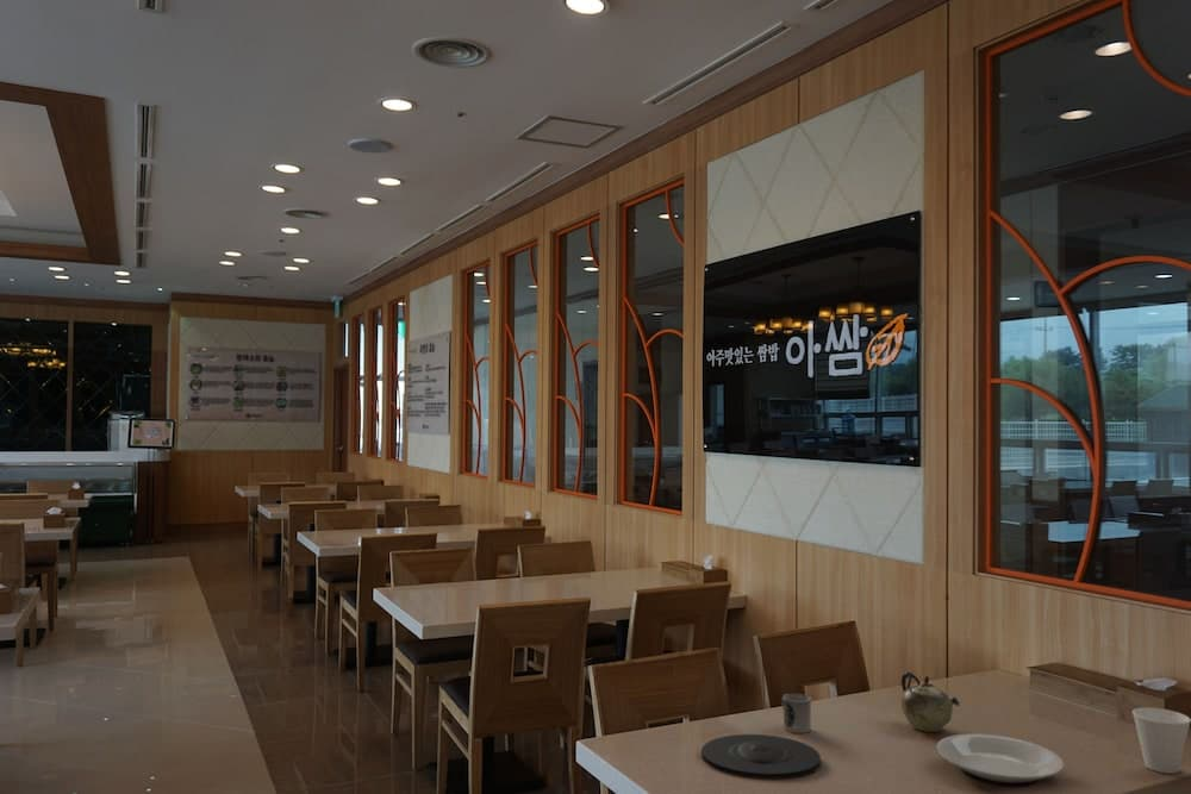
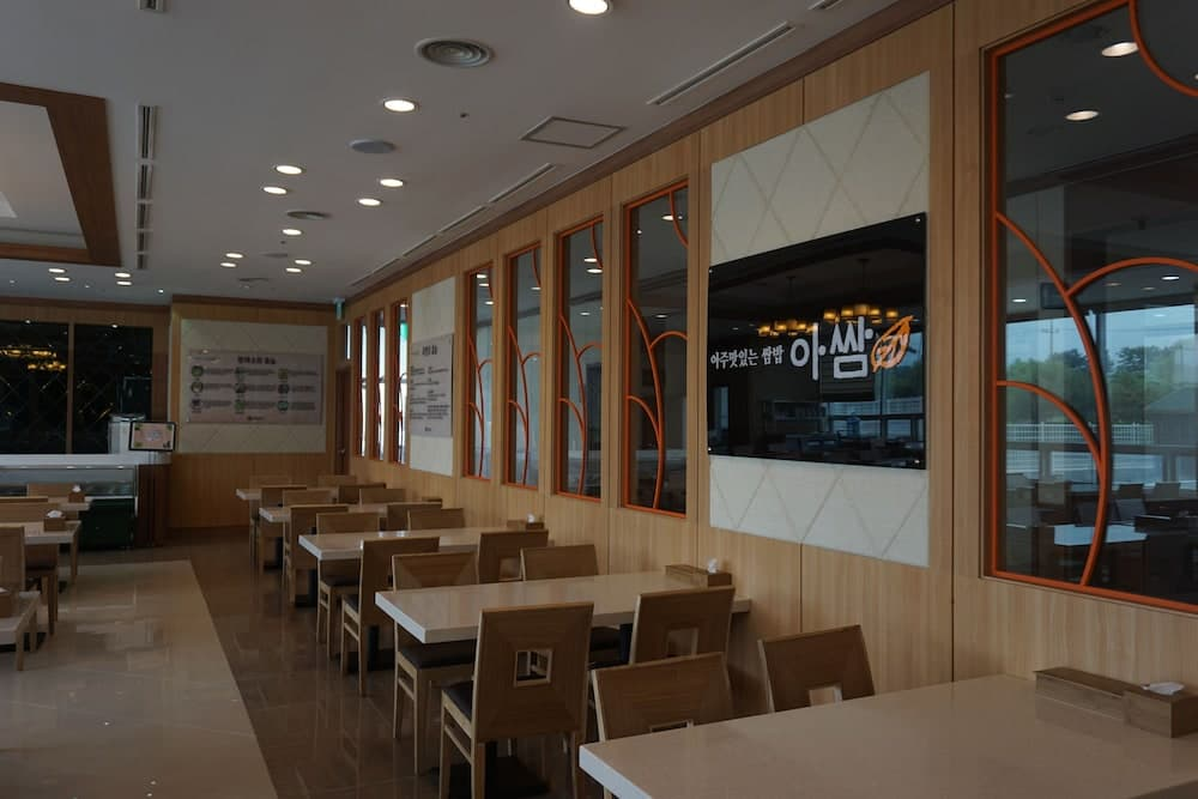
- teapot [900,671,960,733]
- cup [1131,706,1191,775]
- cup [781,693,812,734]
- plate [935,732,1065,788]
- plate [700,733,822,780]
